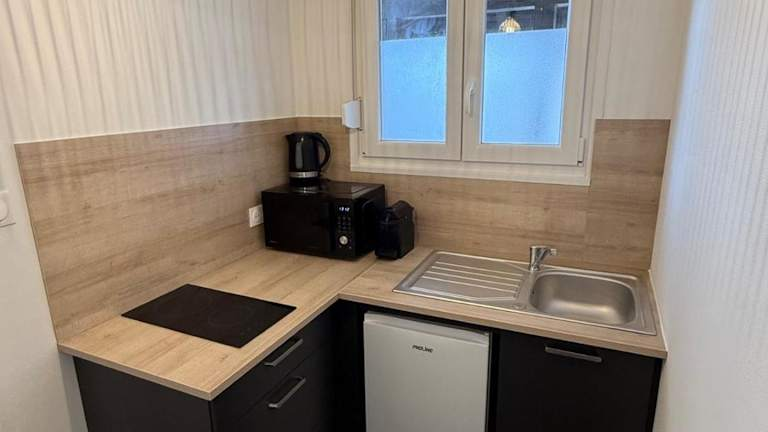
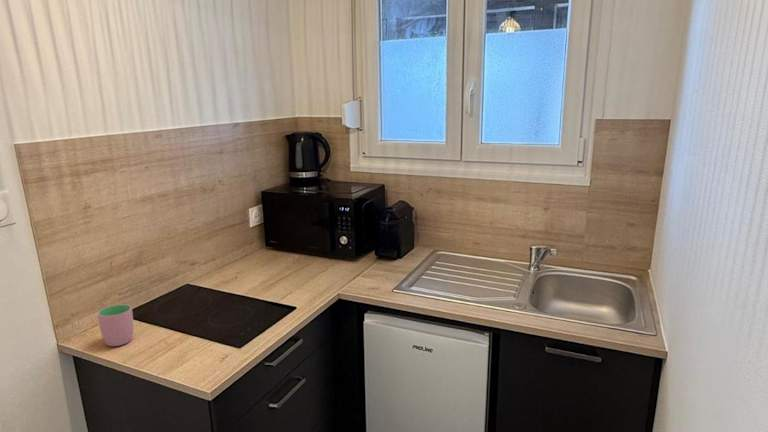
+ cup [96,303,134,347]
